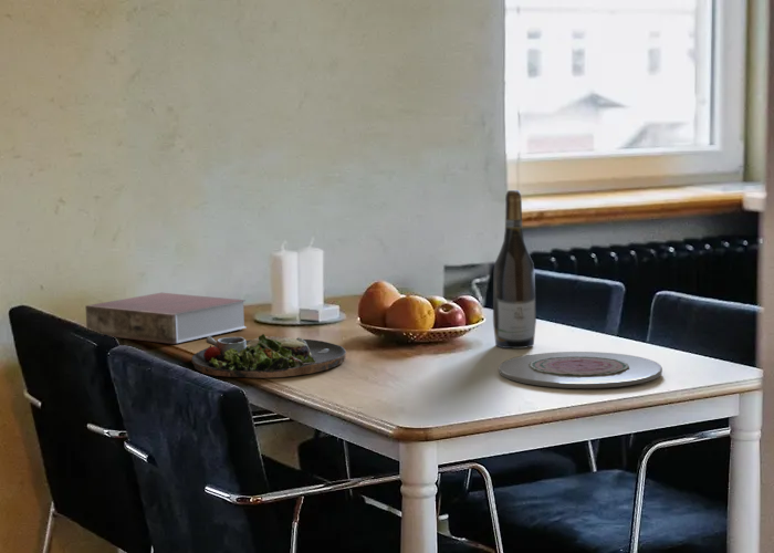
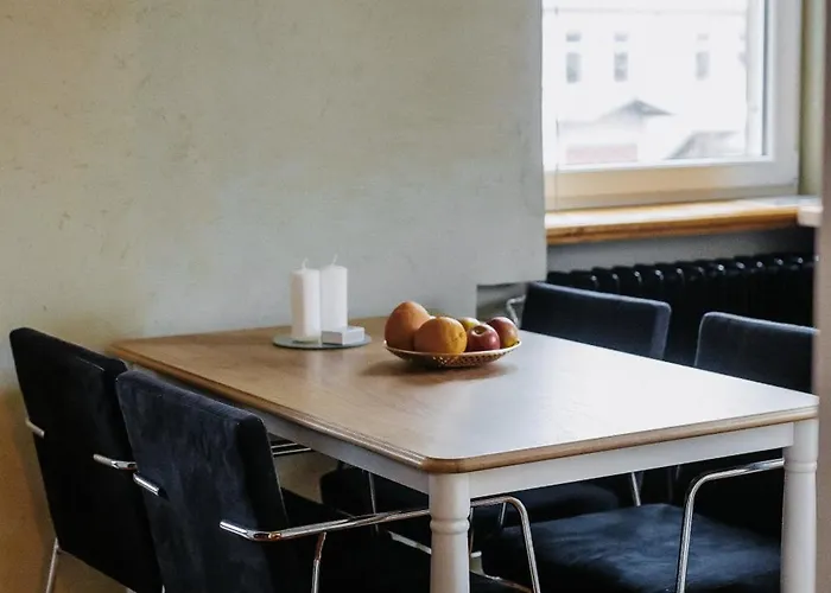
- dinner plate [191,333,347,378]
- wine bottle [492,189,537,349]
- plate [498,351,663,389]
- book [84,292,247,345]
